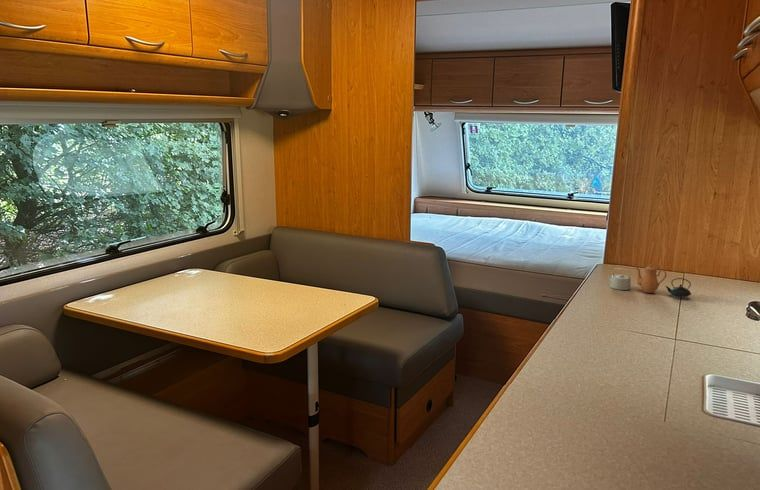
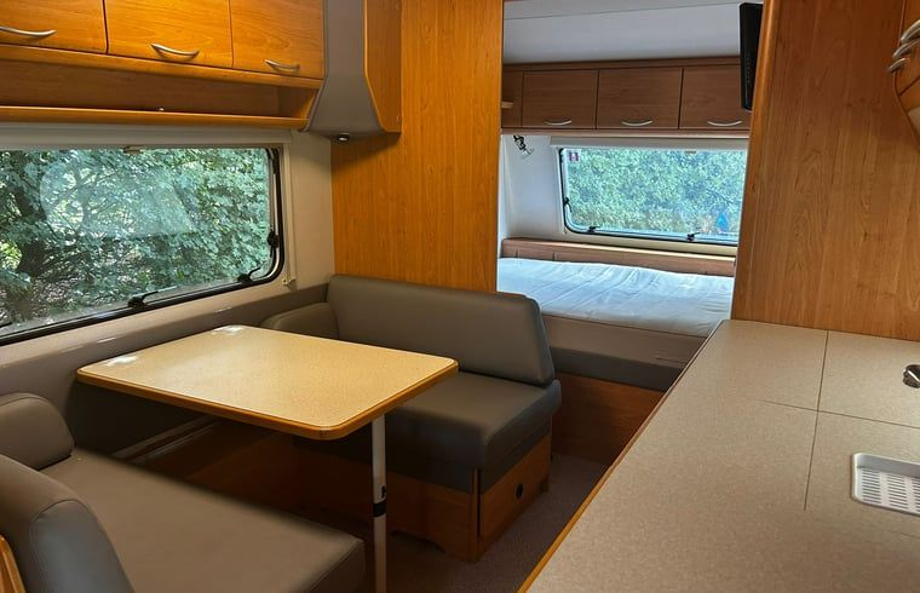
- teapot [606,263,692,298]
